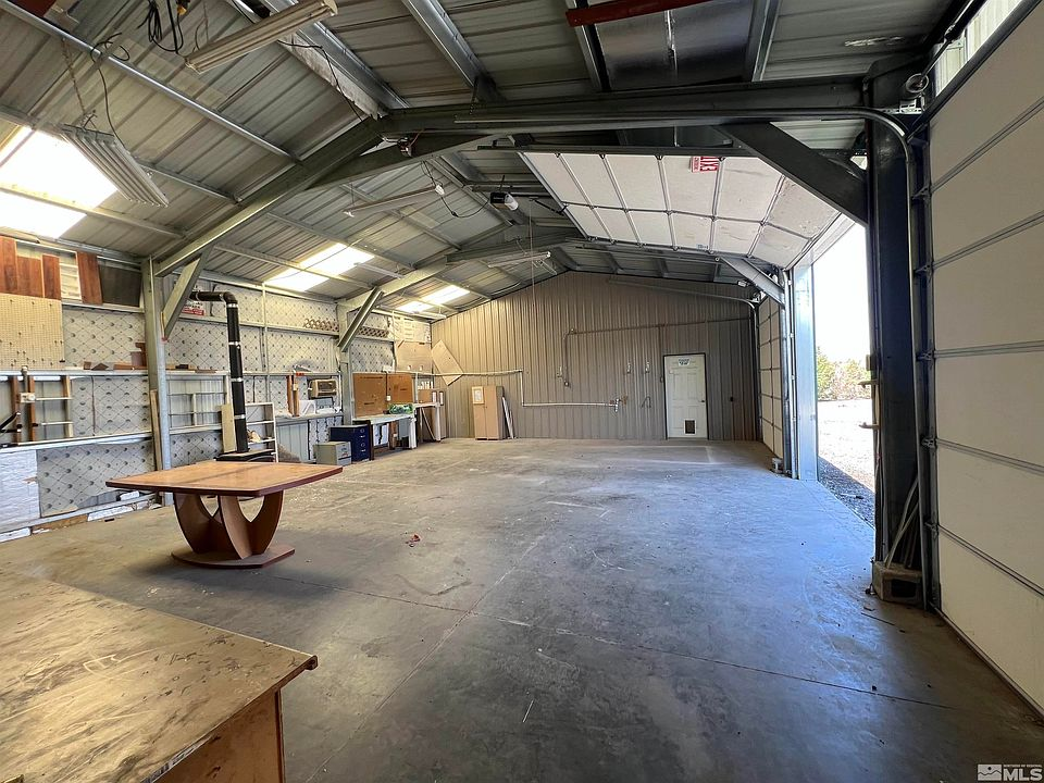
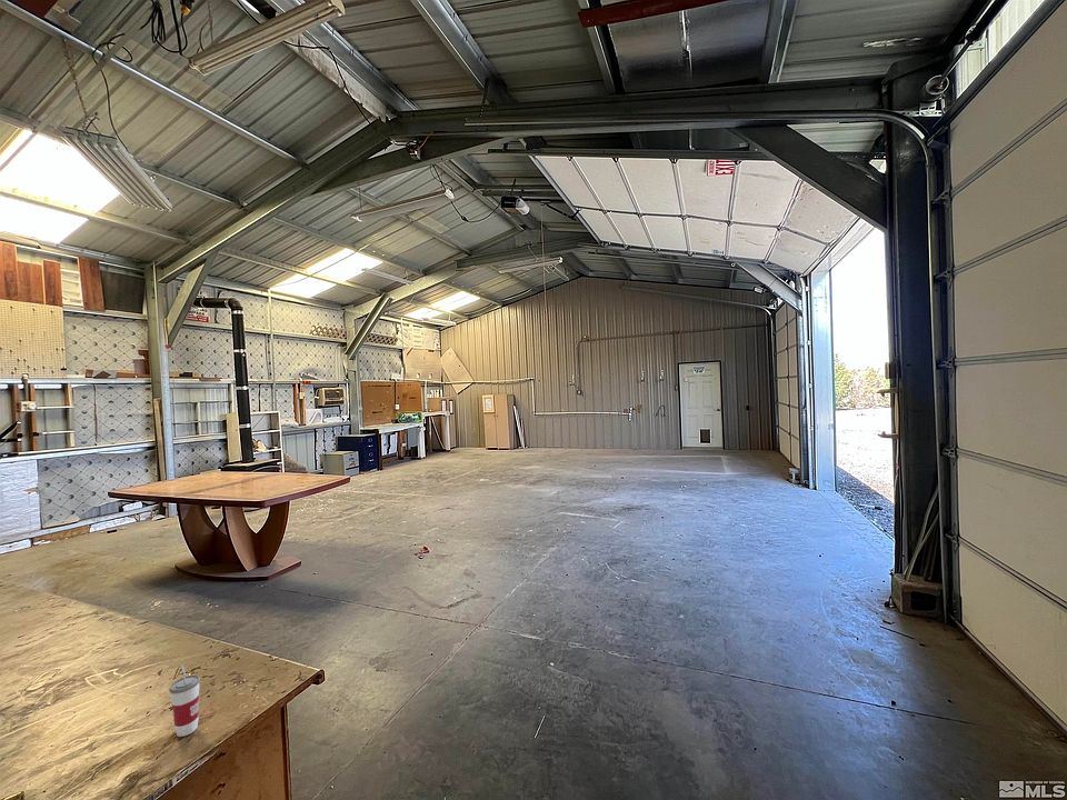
+ cup [168,664,201,738]
